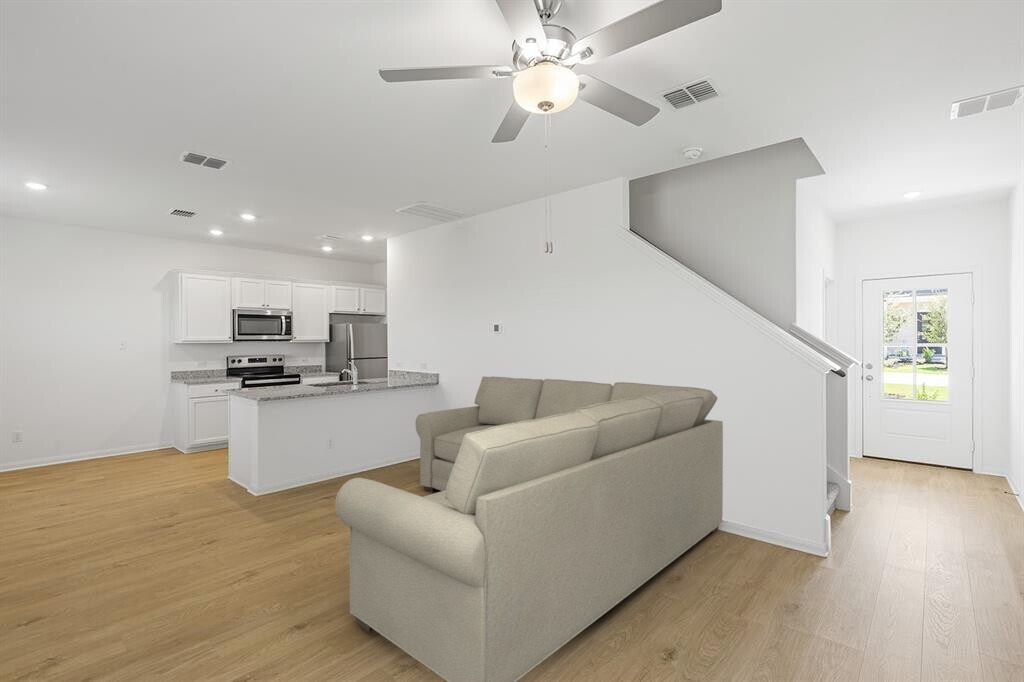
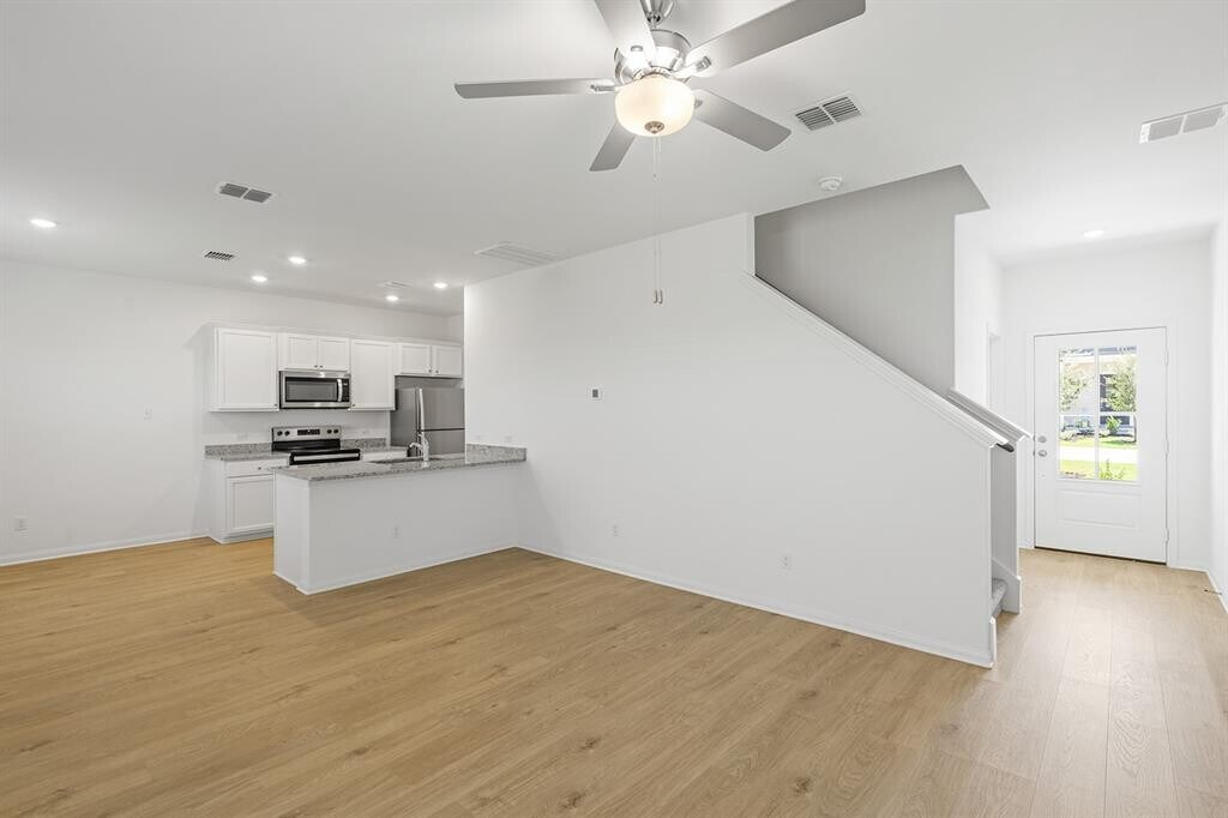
- sofa [334,376,724,682]
